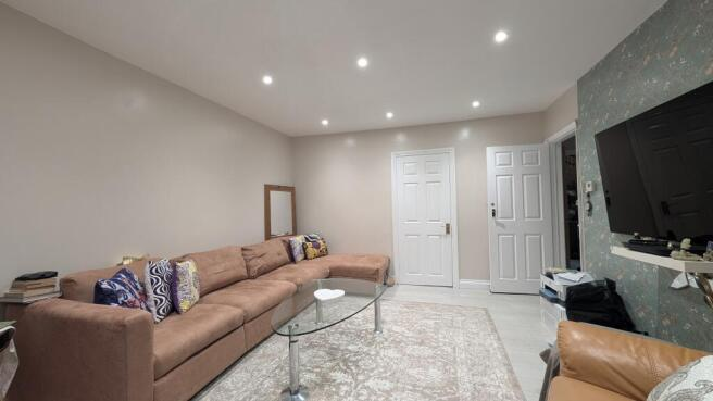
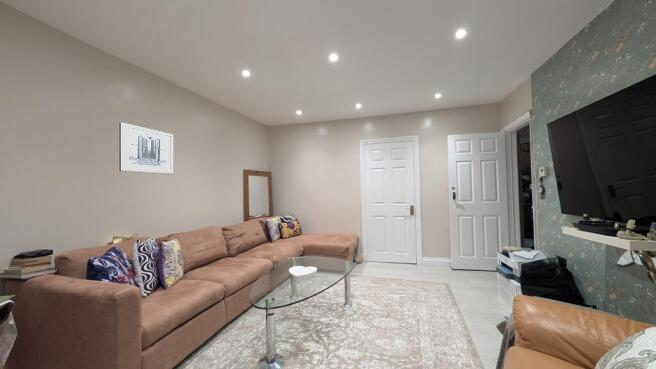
+ wall art [118,121,175,176]
